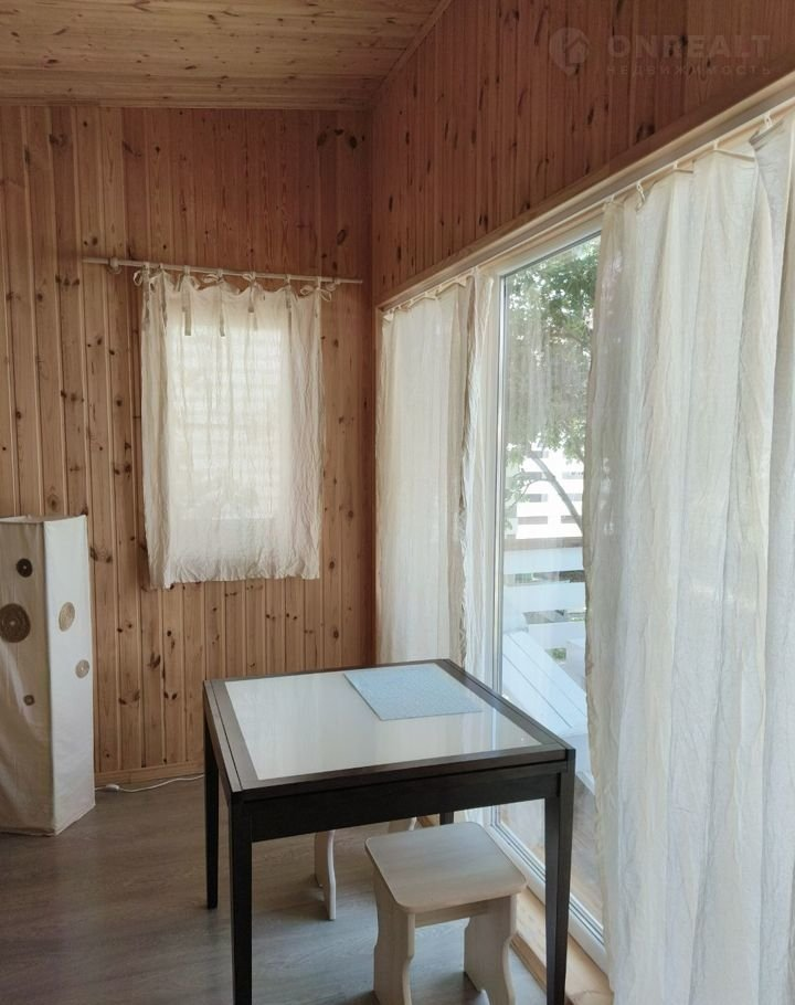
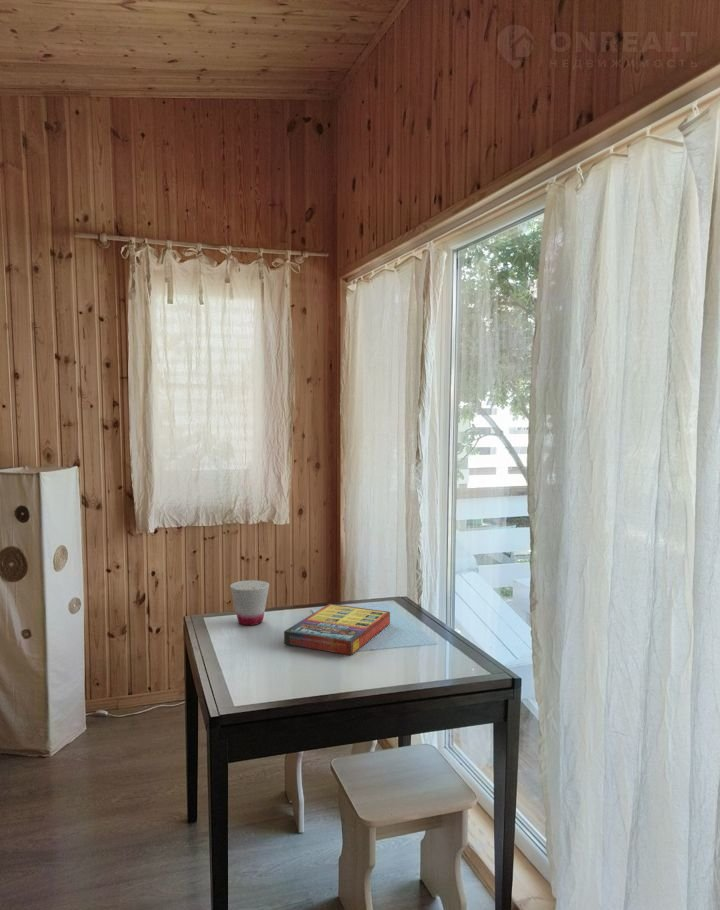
+ cup [230,579,271,626]
+ game compilation box [283,603,391,656]
